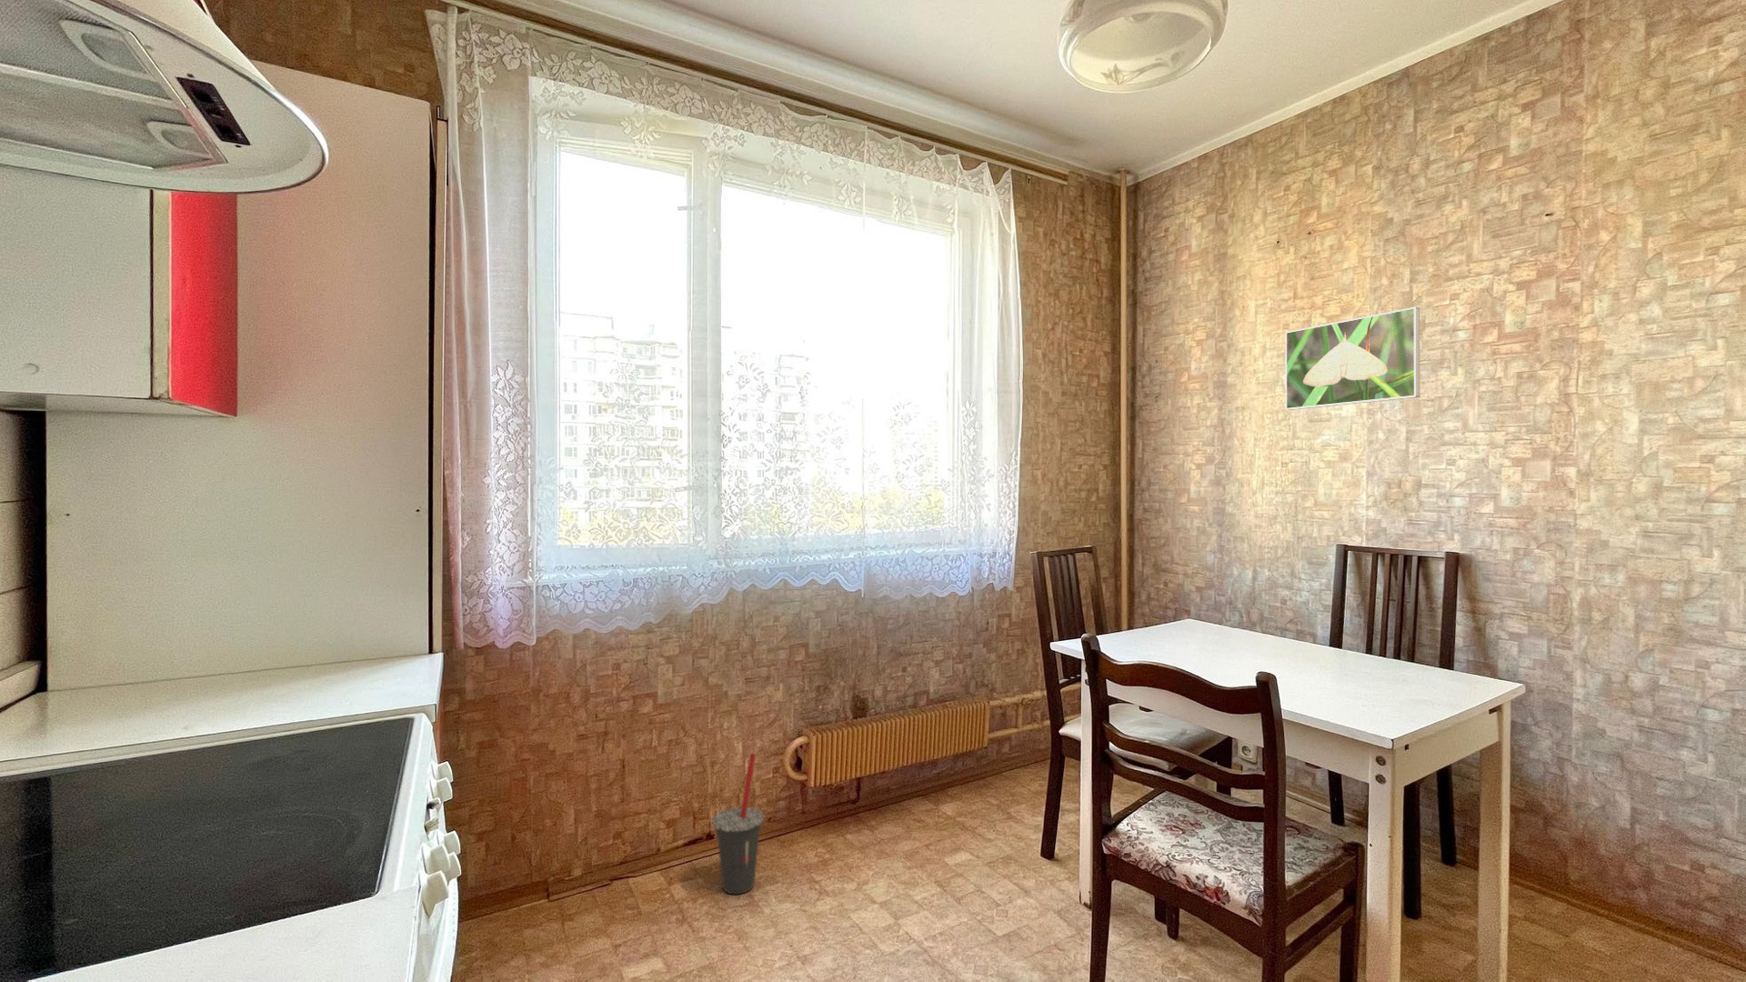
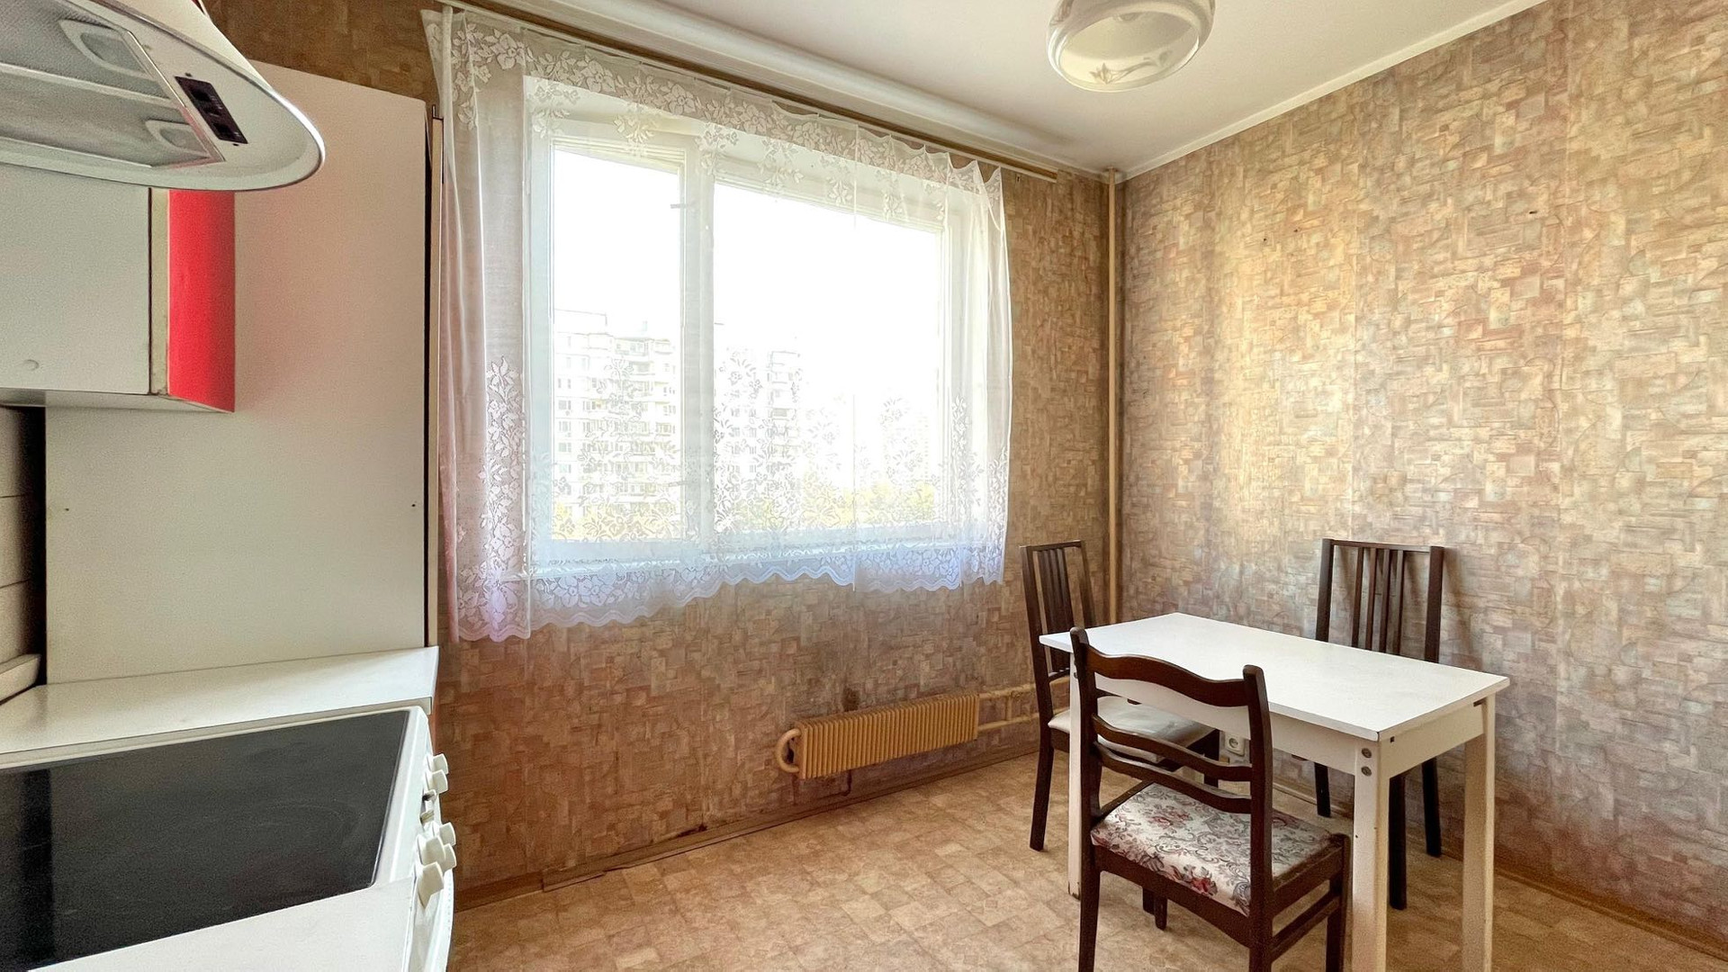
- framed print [1286,307,1421,411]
- beverage cup [711,753,766,896]
